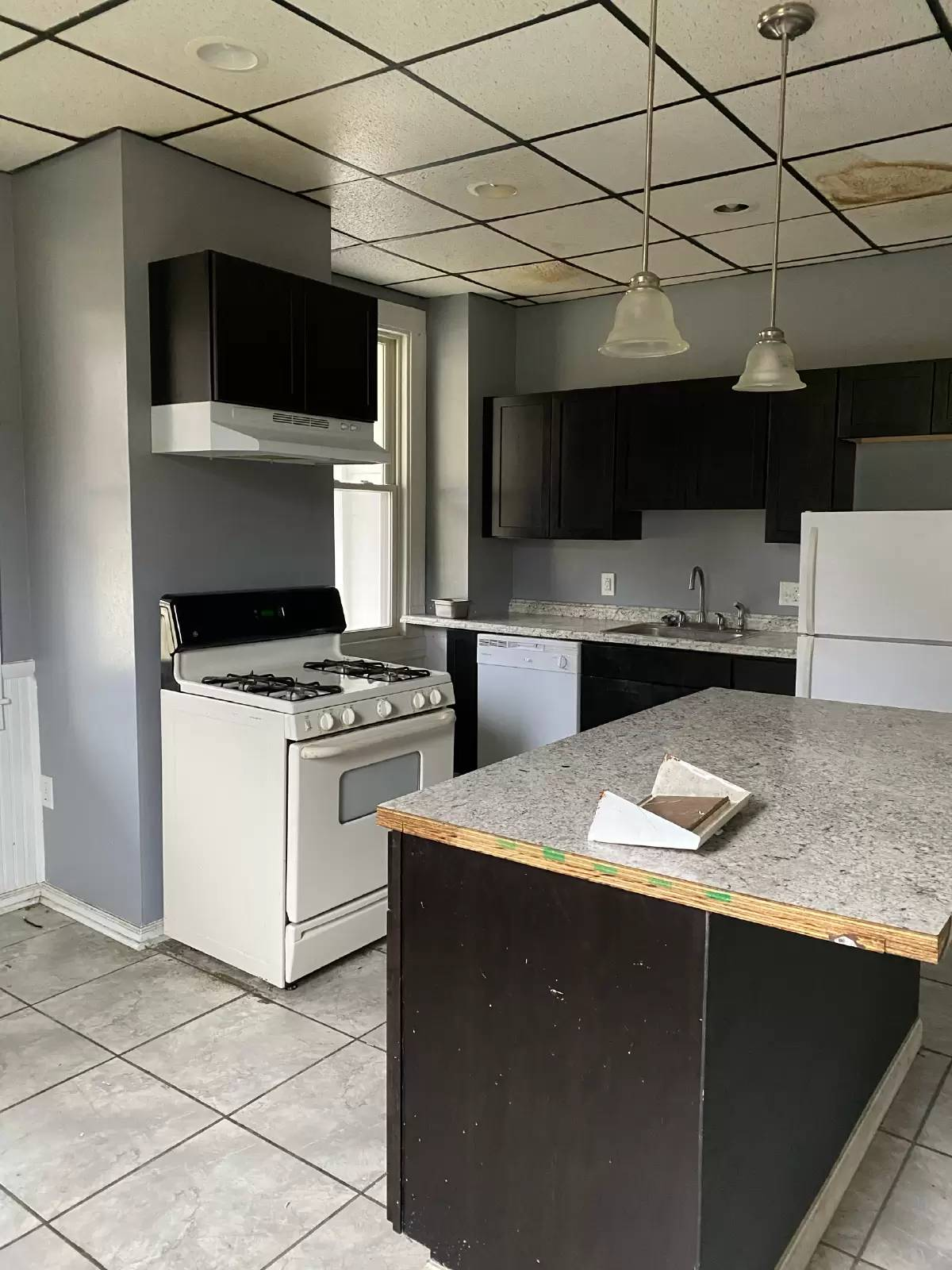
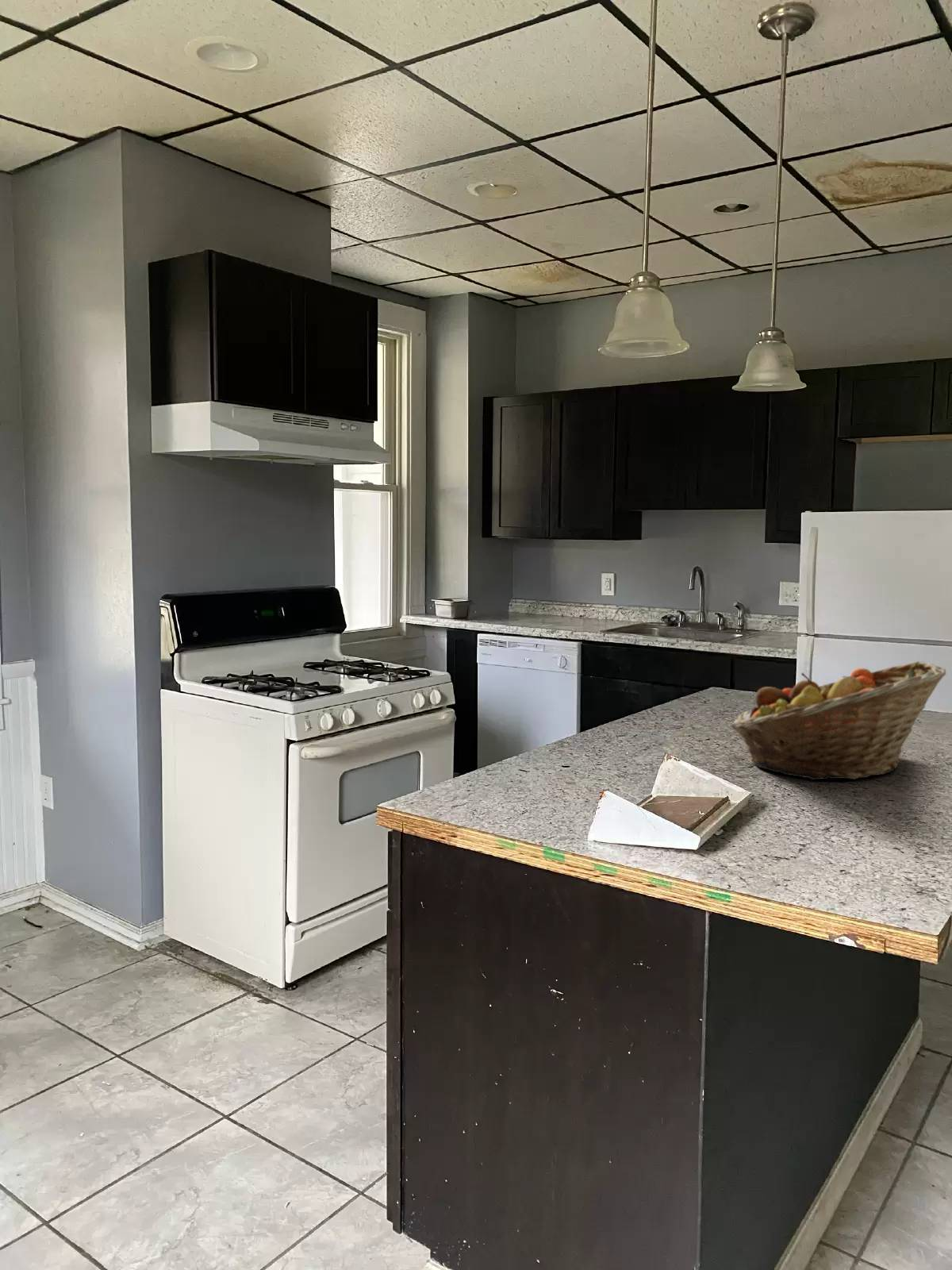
+ fruit basket [730,660,947,781]
